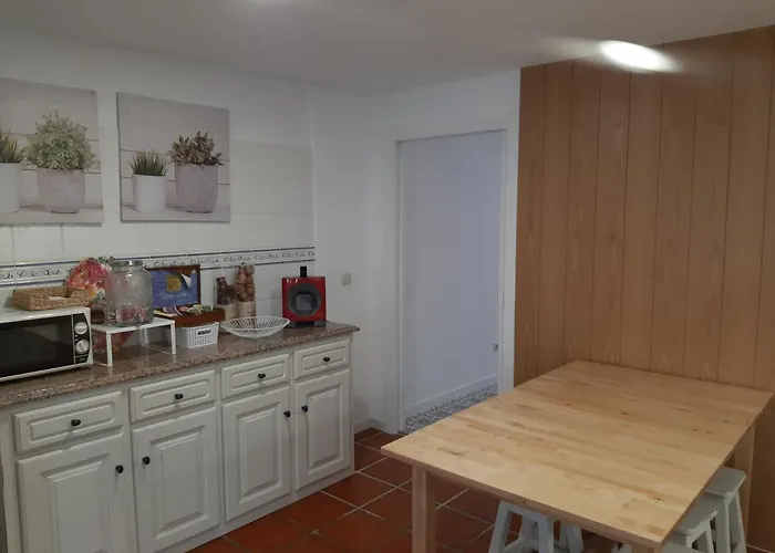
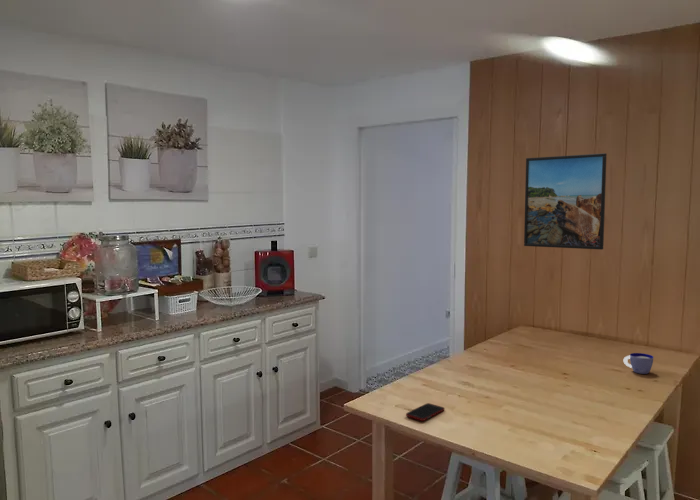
+ cup [623,352,654,375]
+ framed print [523,152,608,251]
+ cell phone [405,402,446,422]
